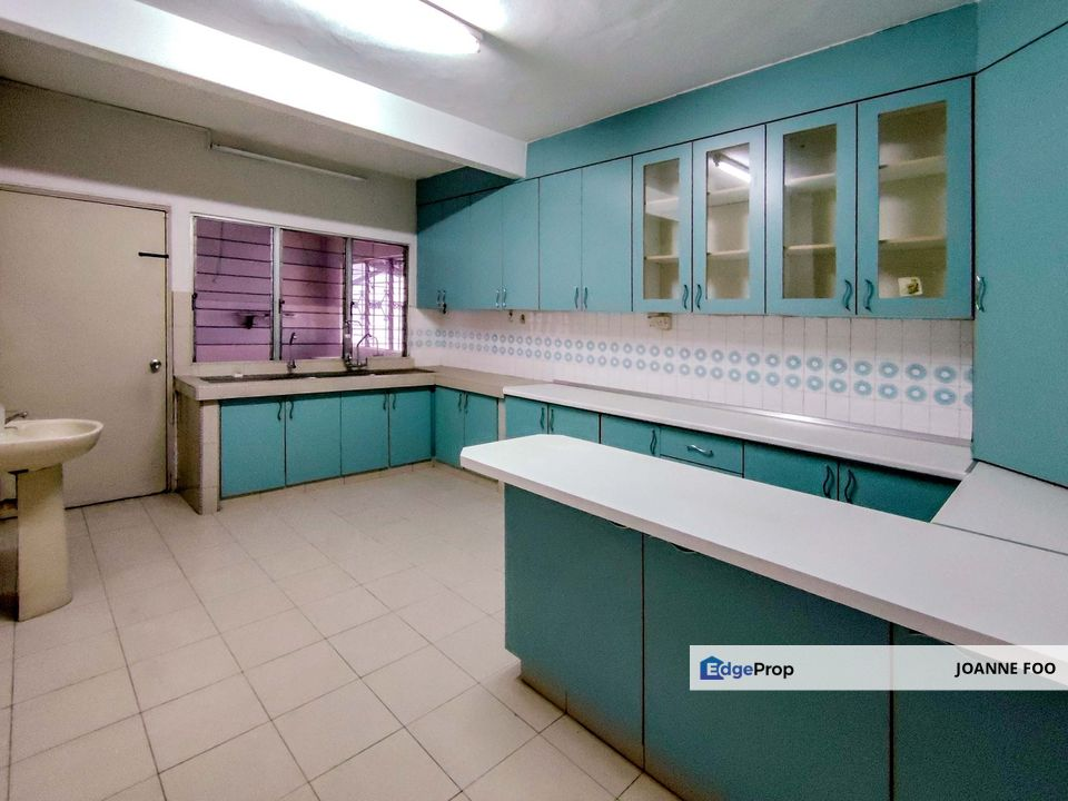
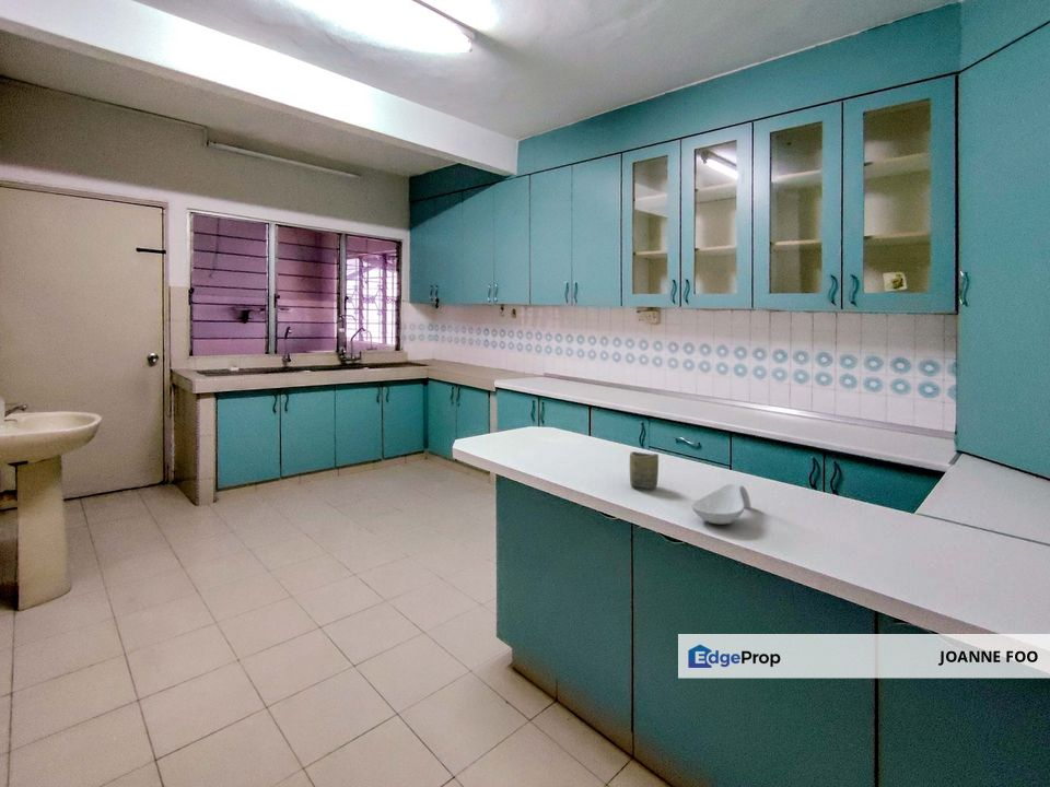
+ cup [629,450,660,490]
+ spoon rest [691,483,751,525]
